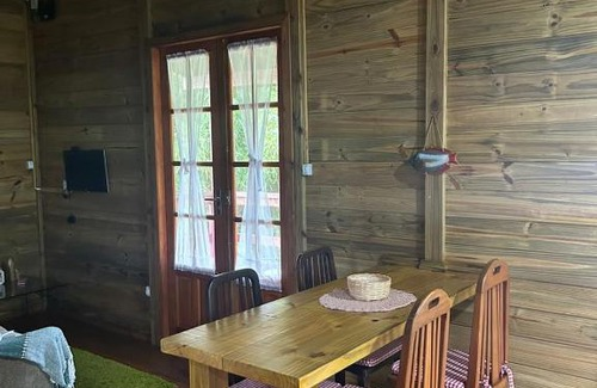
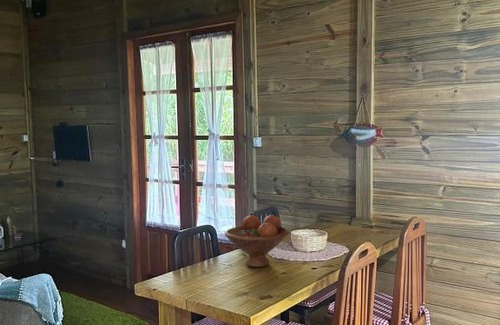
+ fruit bowl [224,214,290,268]
